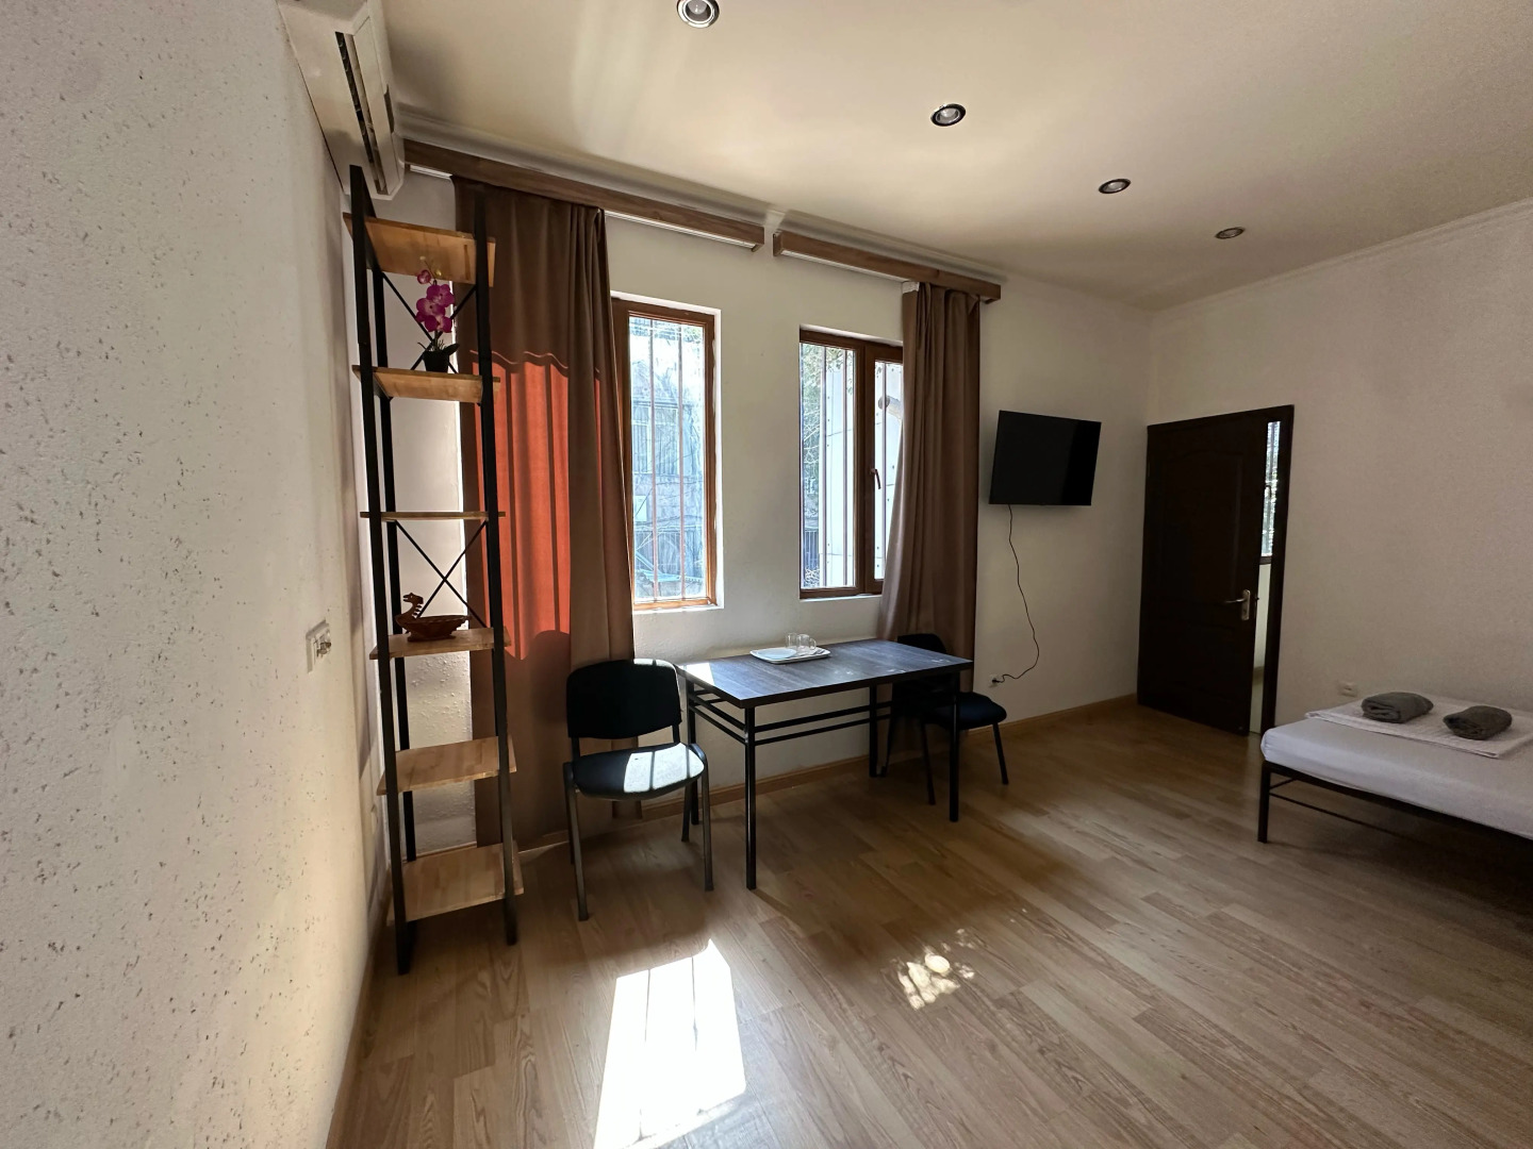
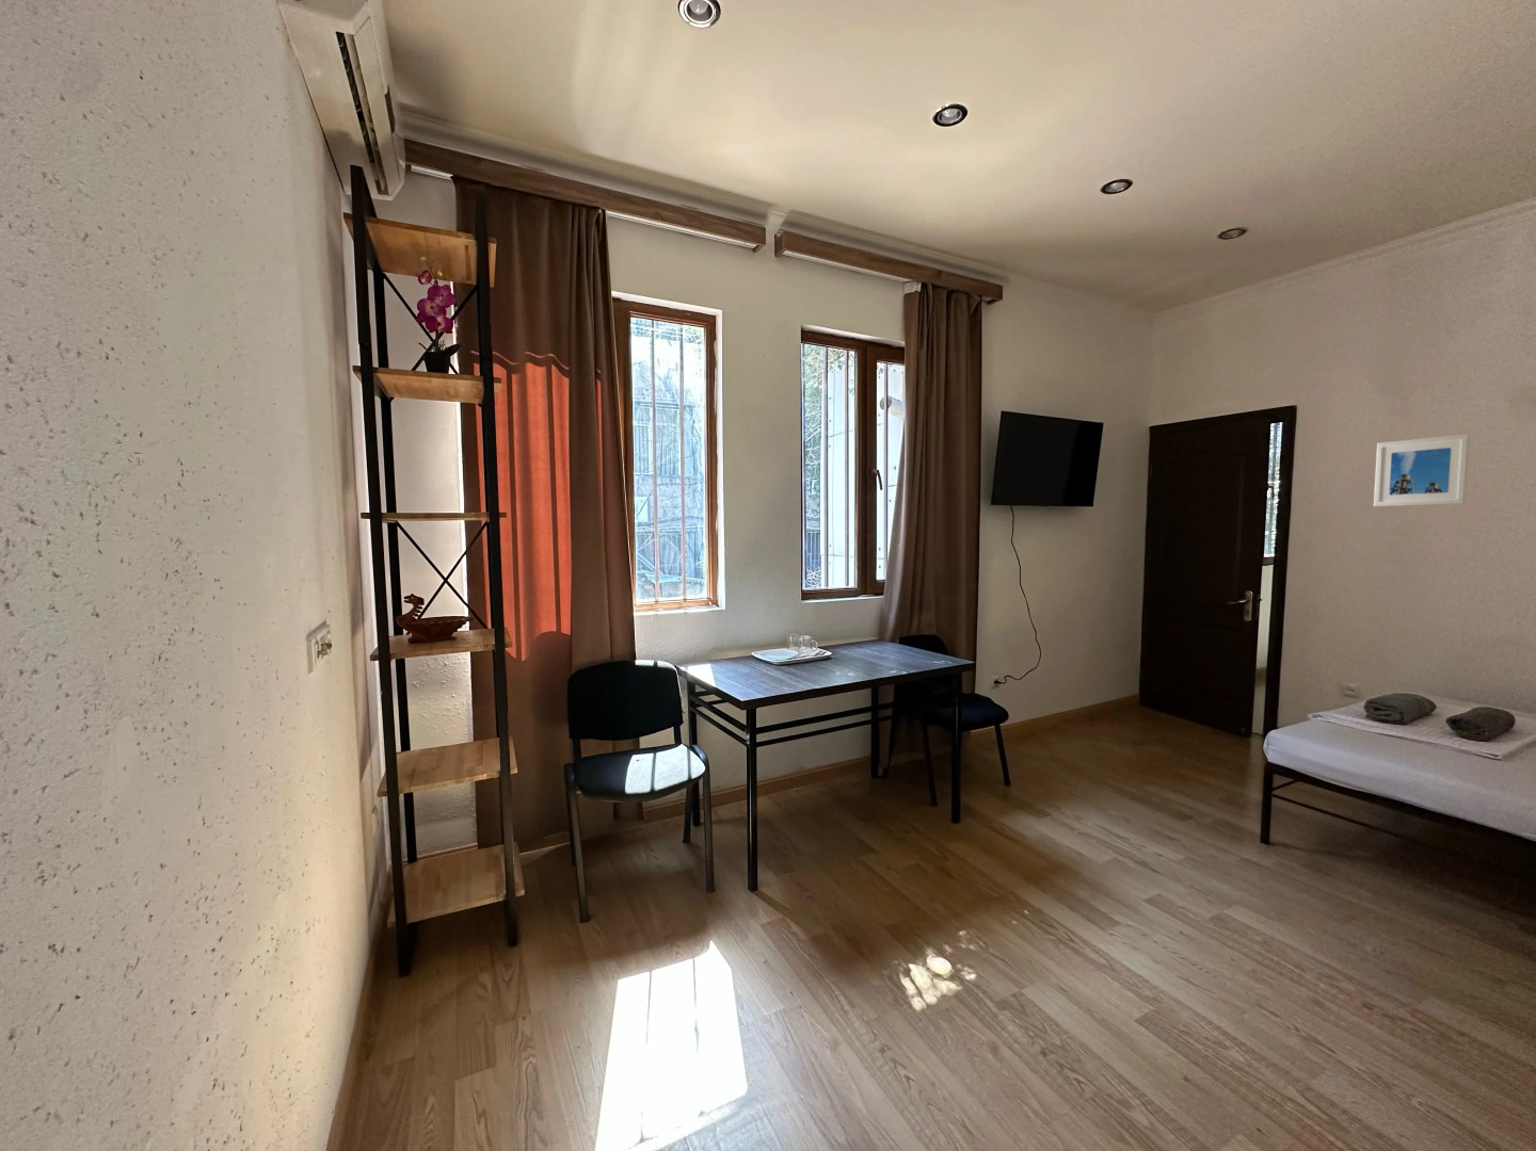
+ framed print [1373,433,1471,508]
